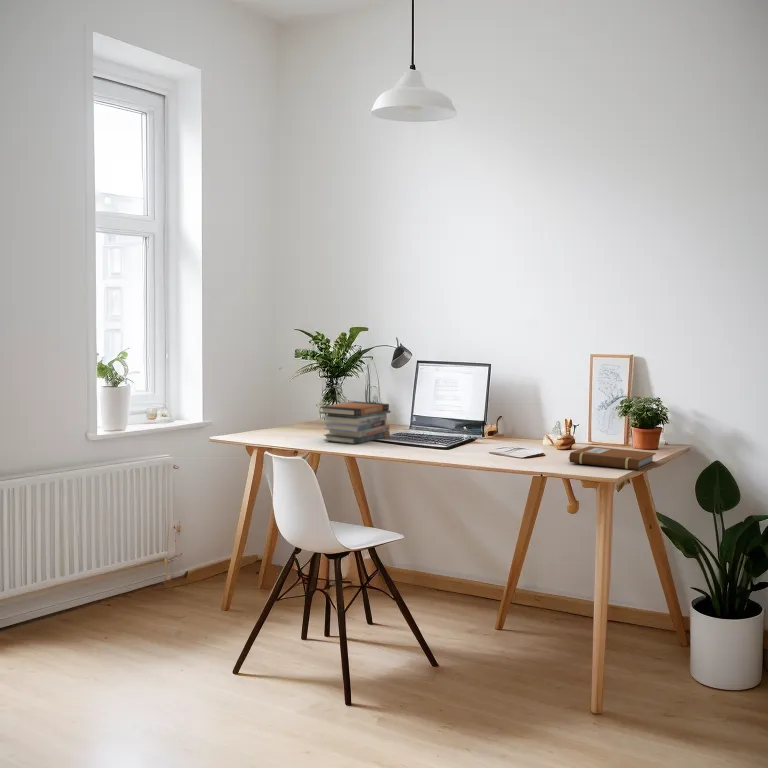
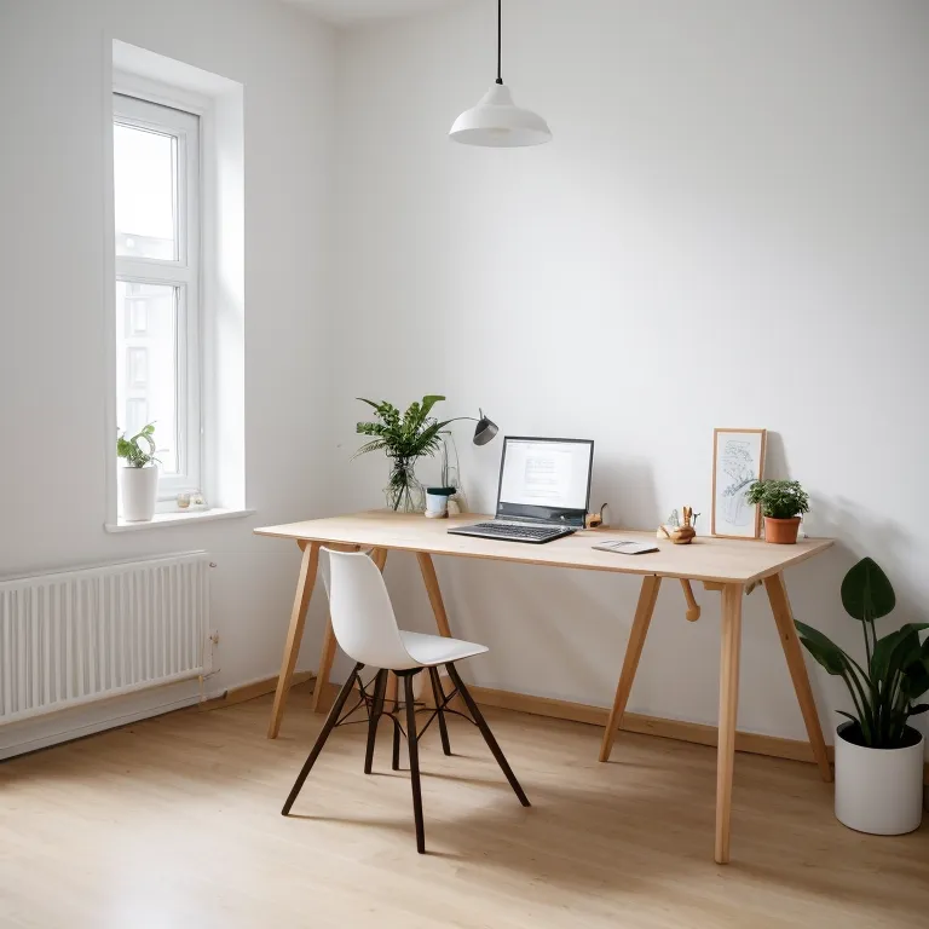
- notebook [567,445,657,471]
- book stack [319,400,392,445]
